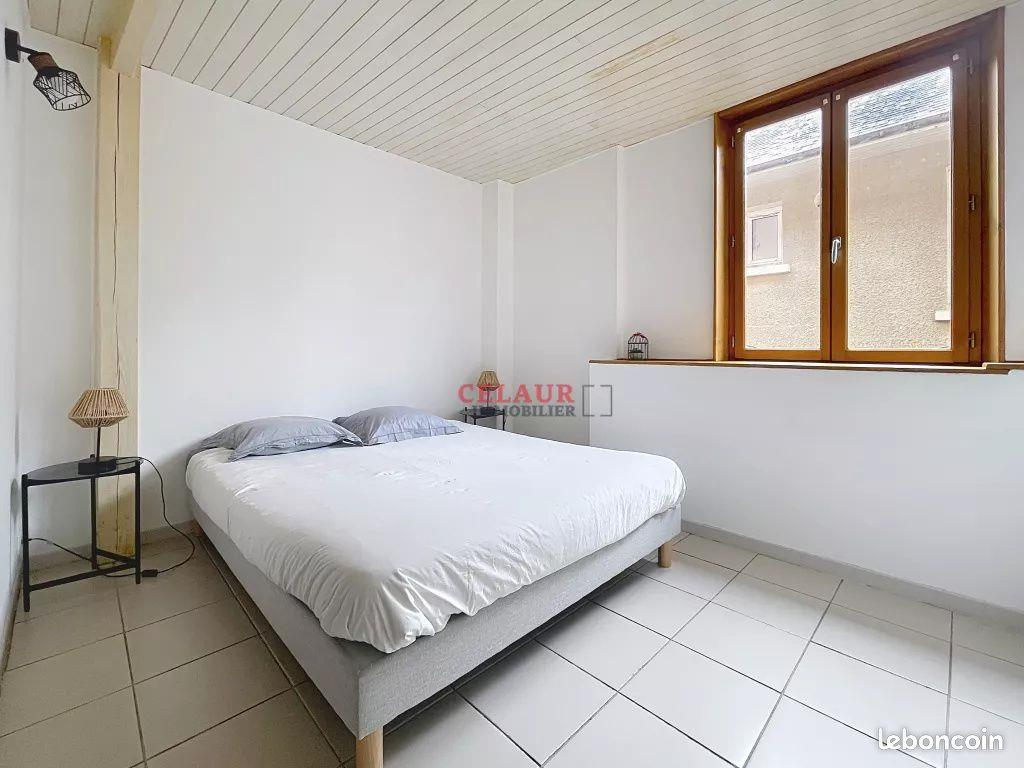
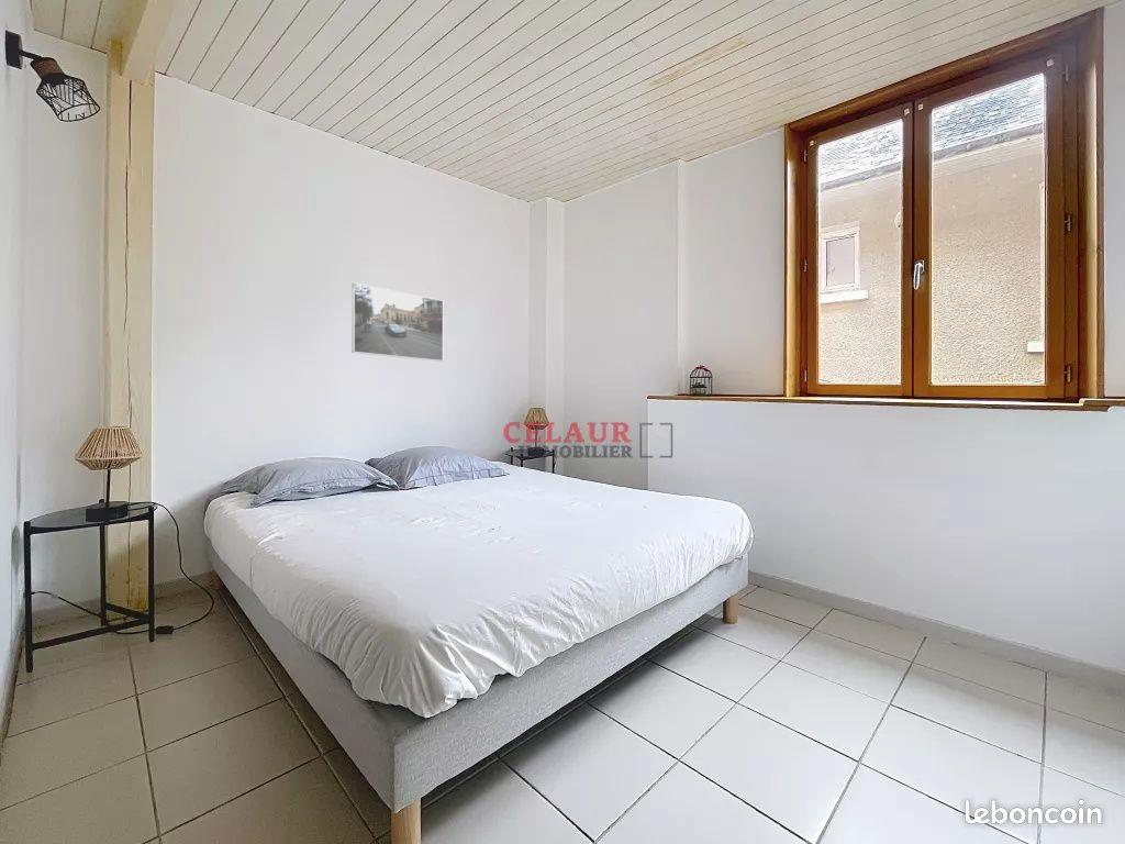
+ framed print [350,282,444,363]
